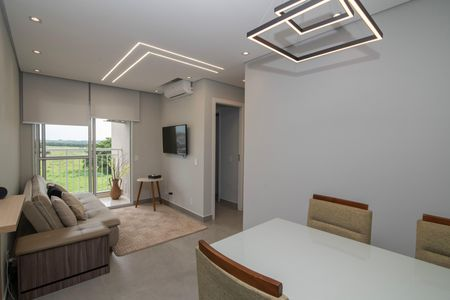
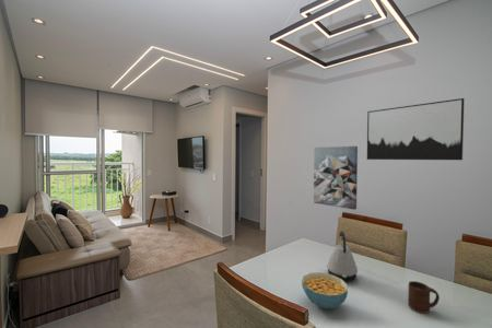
+ cereal bowl [301,271,349,309]
+ cup [407,280,441,314]
+ wall art [366,97,466,161]
+ wall art [313,145,359,210]
+ kettle [326,231,359,282]
